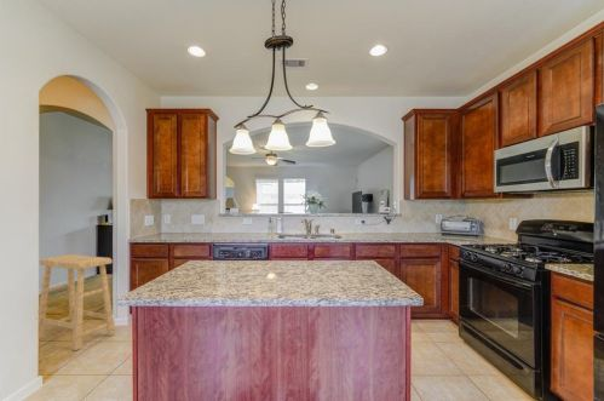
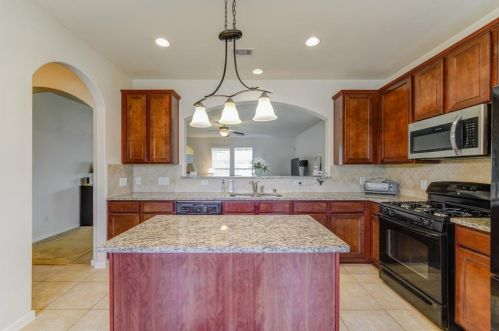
- stool [38,253,116,353]
